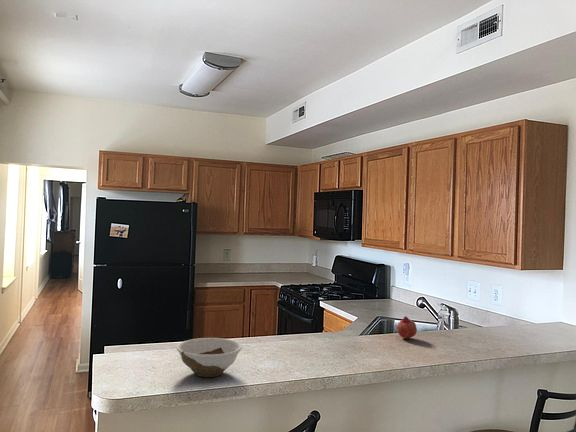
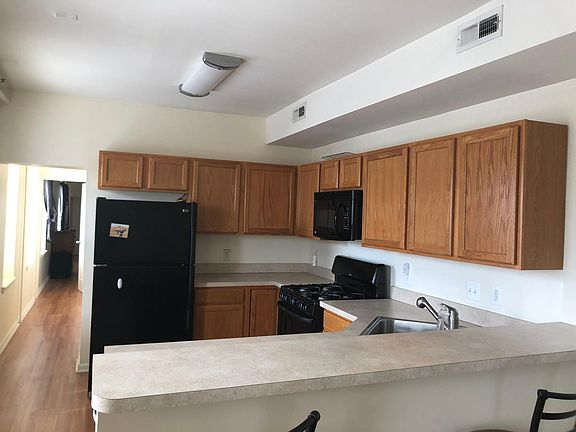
- fruit [396,315,418,339]
- bowl [176,337,243,378]
